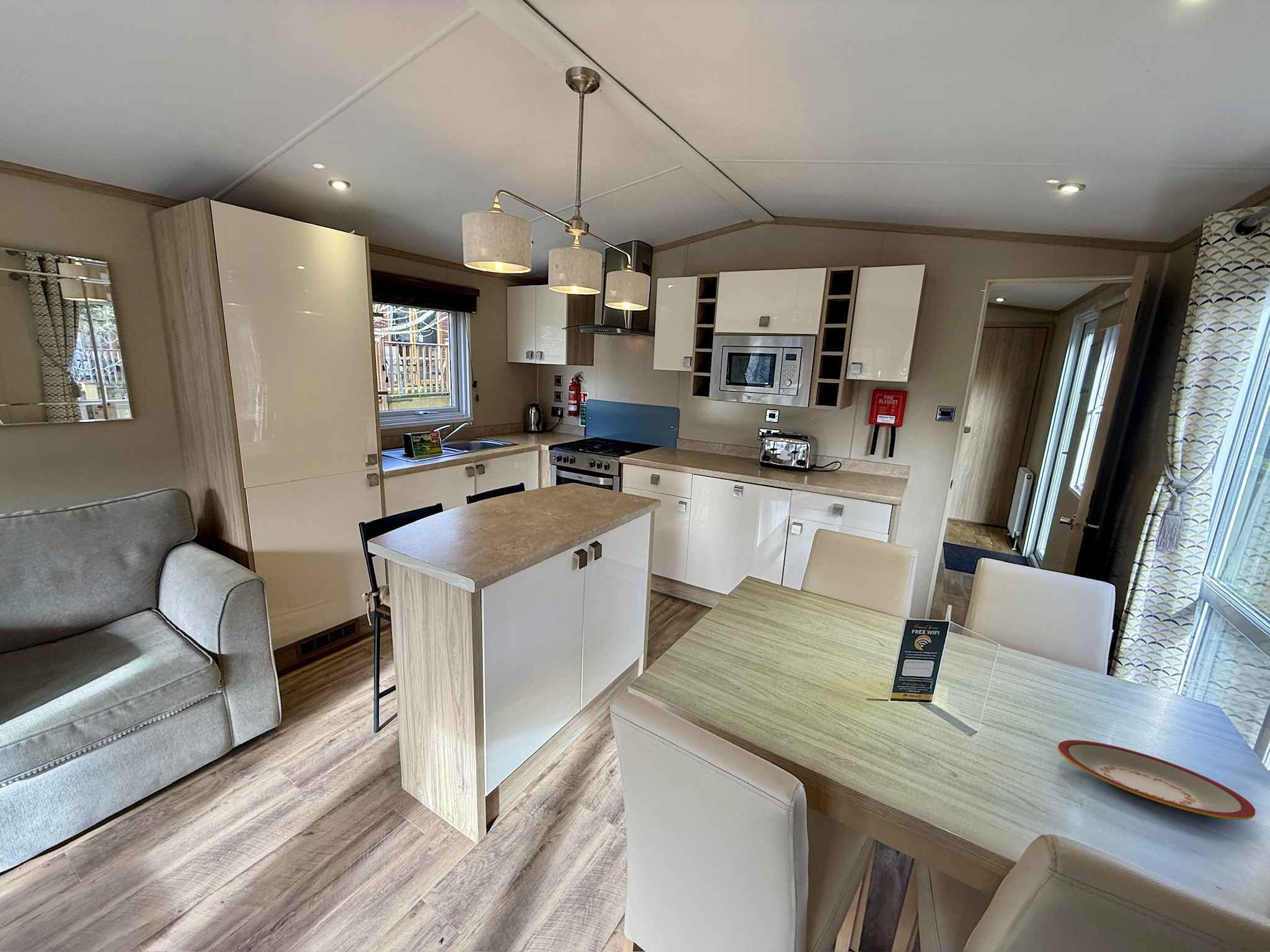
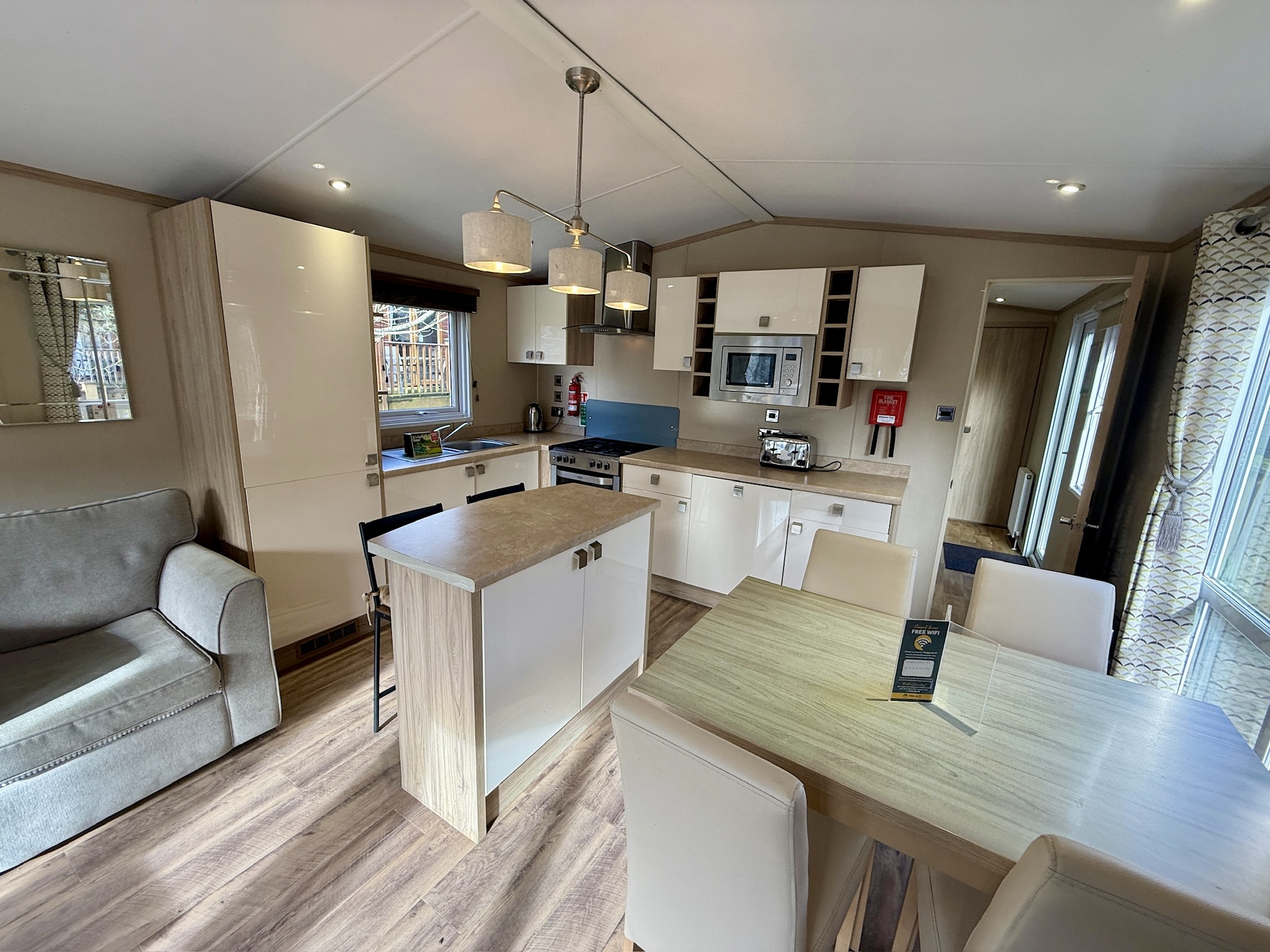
- plate [1057,739,1256,820]
